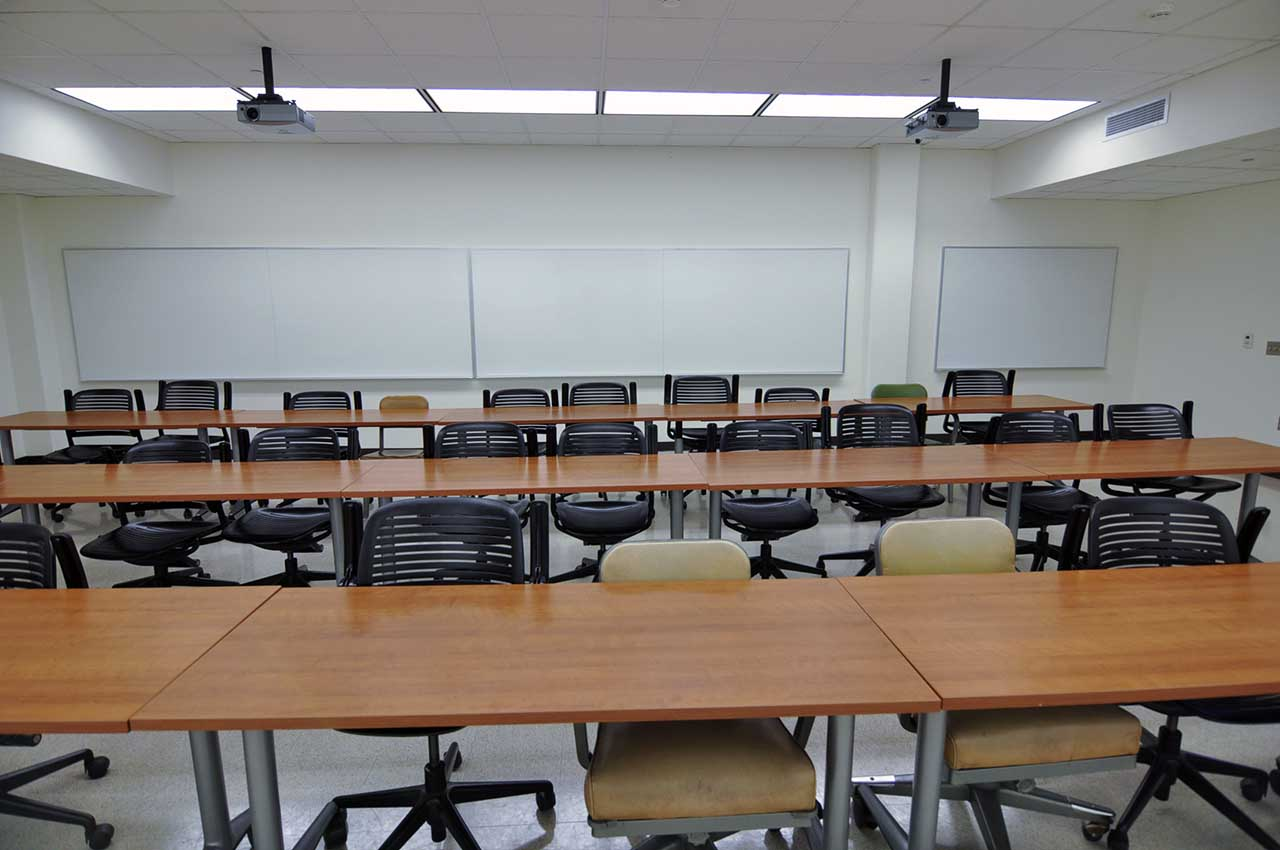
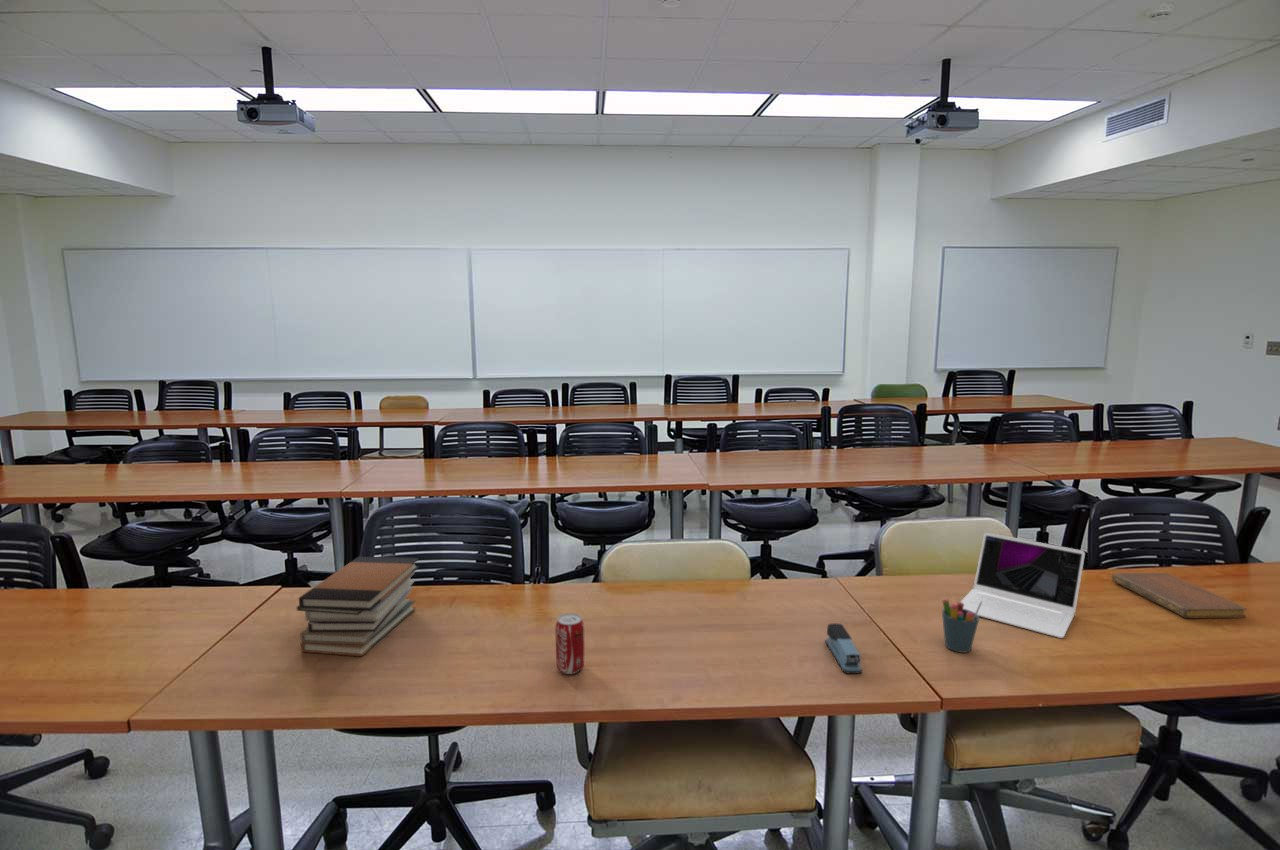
+ stapler [824,622,863,674]
+ laptop [960,531,1086,639]
+ notebook [1111,572,1248,619]
+ book stack [296,556,420,657]
+ pen holder [941,599,983,654]
+ beverage can [555,612,585,675]
